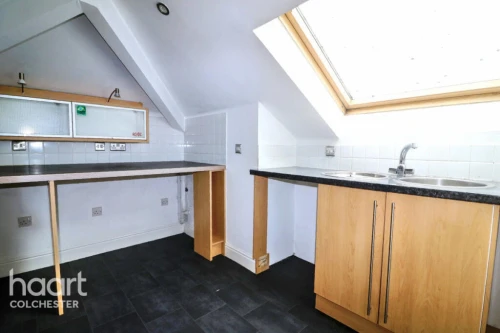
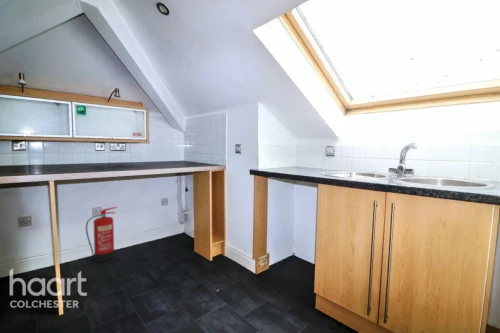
+ fire extinguisher [85,206,118,263]
